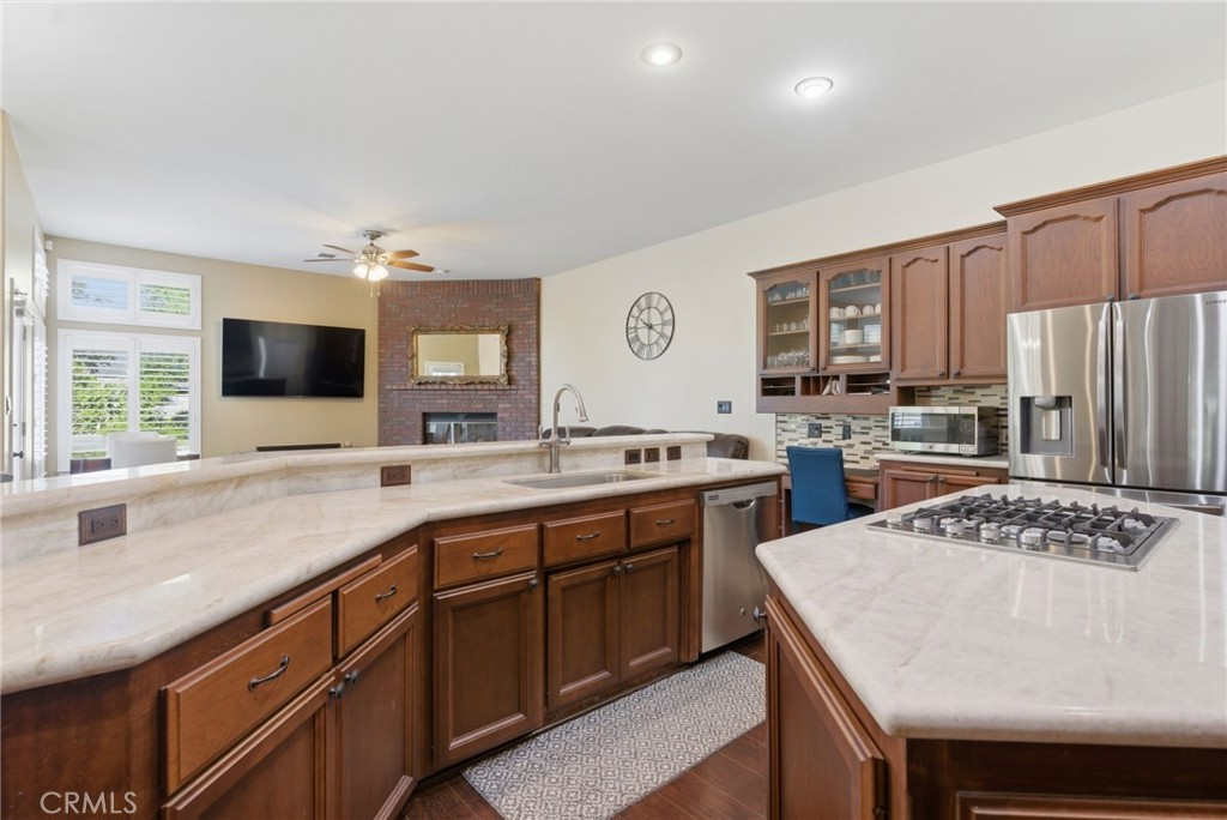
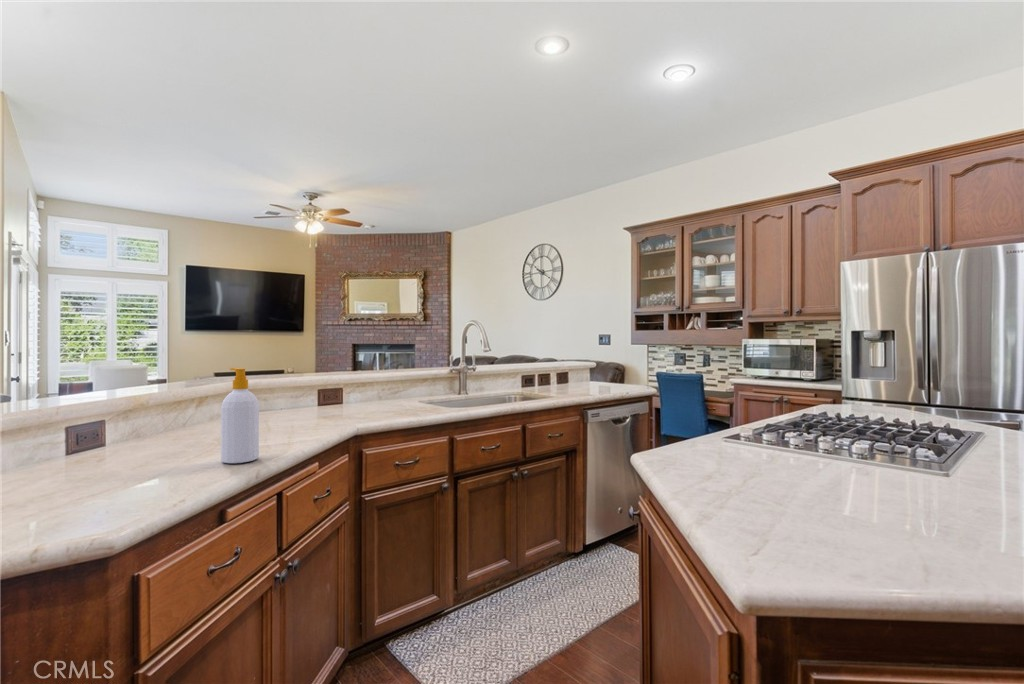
+ soap bottle [220,367,260,464]
